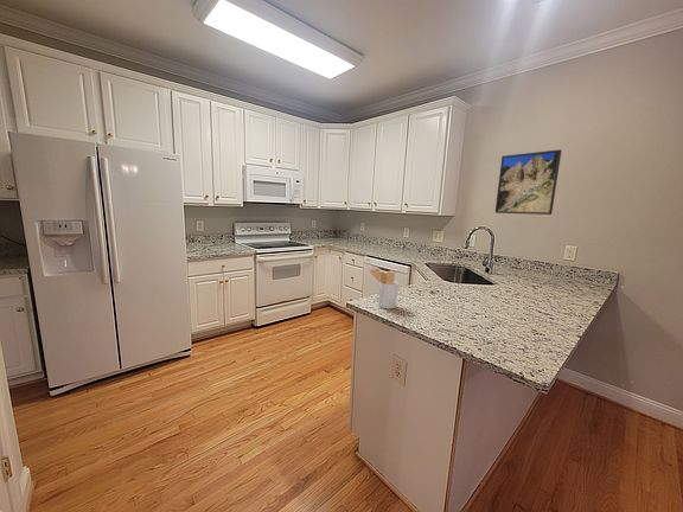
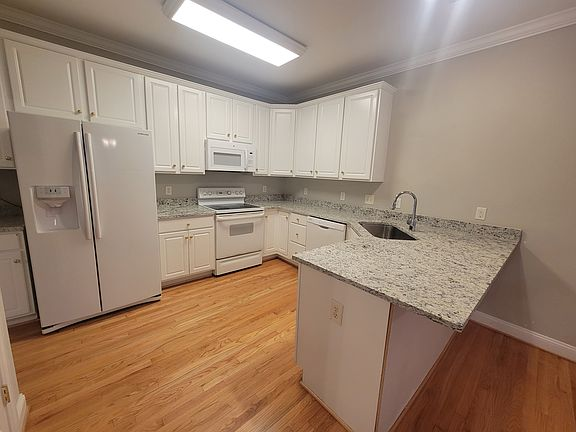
- utensil holder [369,268,400,311]
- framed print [494,148,563,216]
